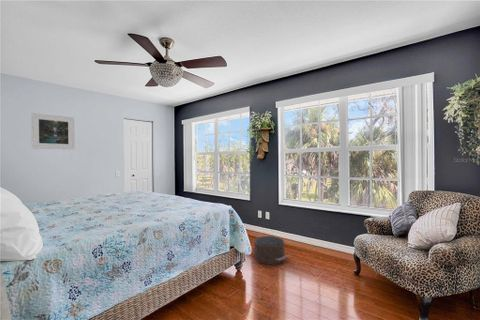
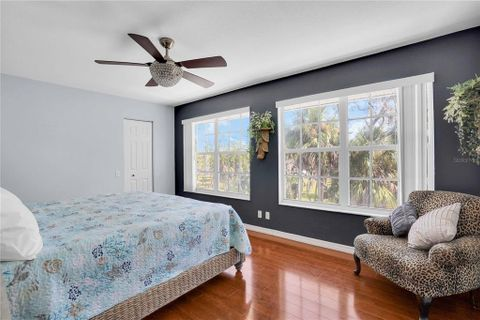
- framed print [30,112,76,150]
- pouf [253,235,292,266]
